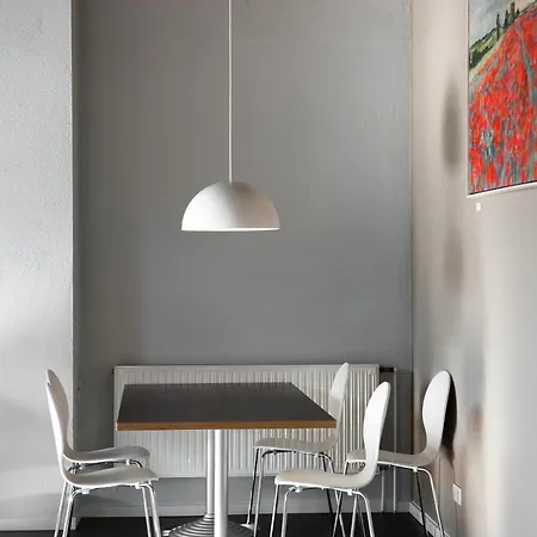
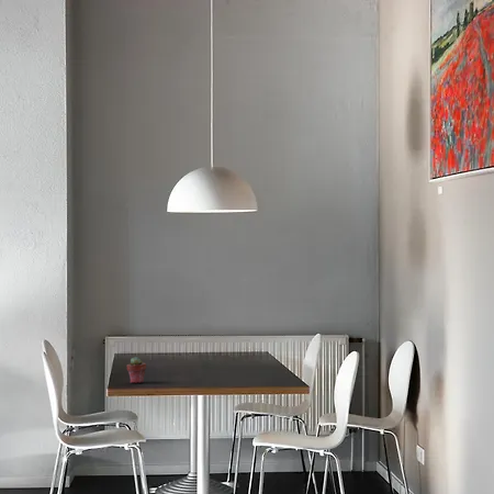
+ potted succulent [126,356,147,384]
